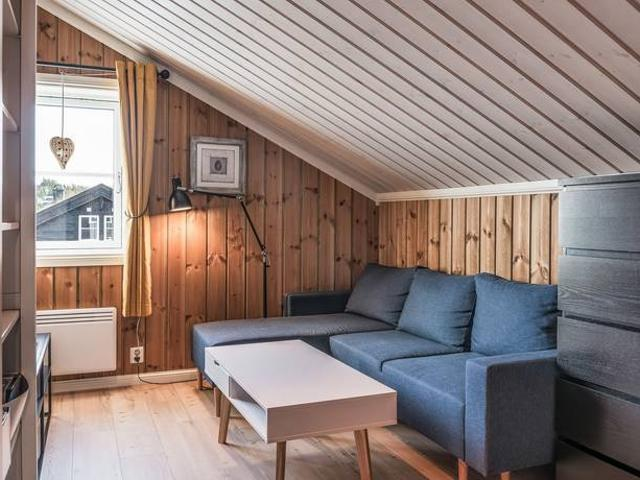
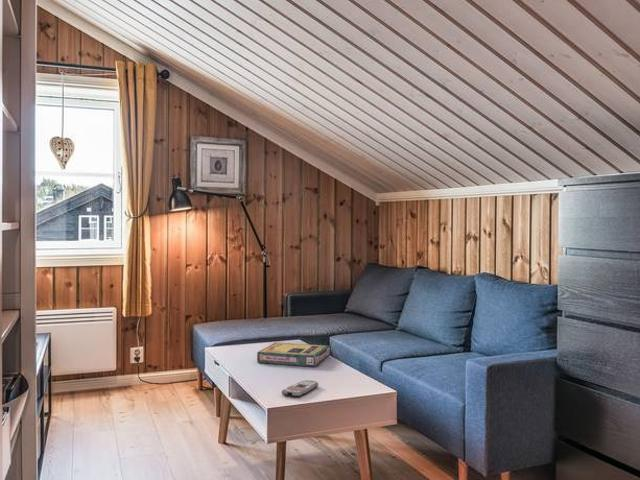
+ video game box [256,342,331,367]
+ remote control [281,379,319,398]
